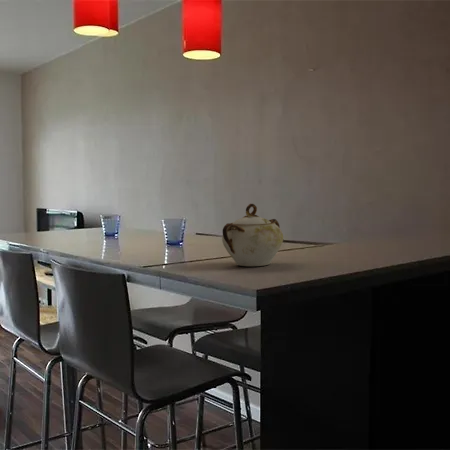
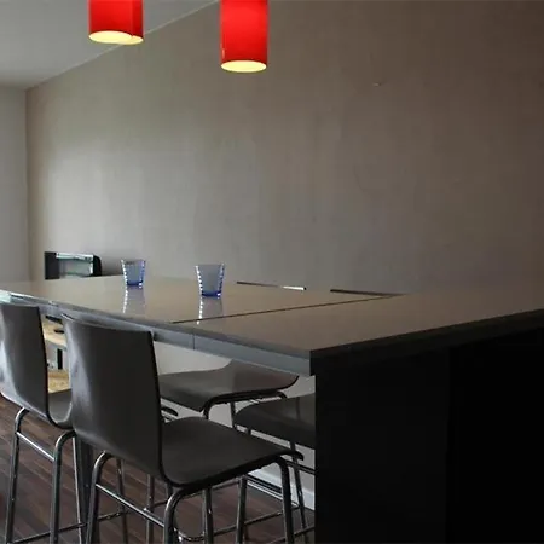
- sugar bowl [221,203,284,267]
